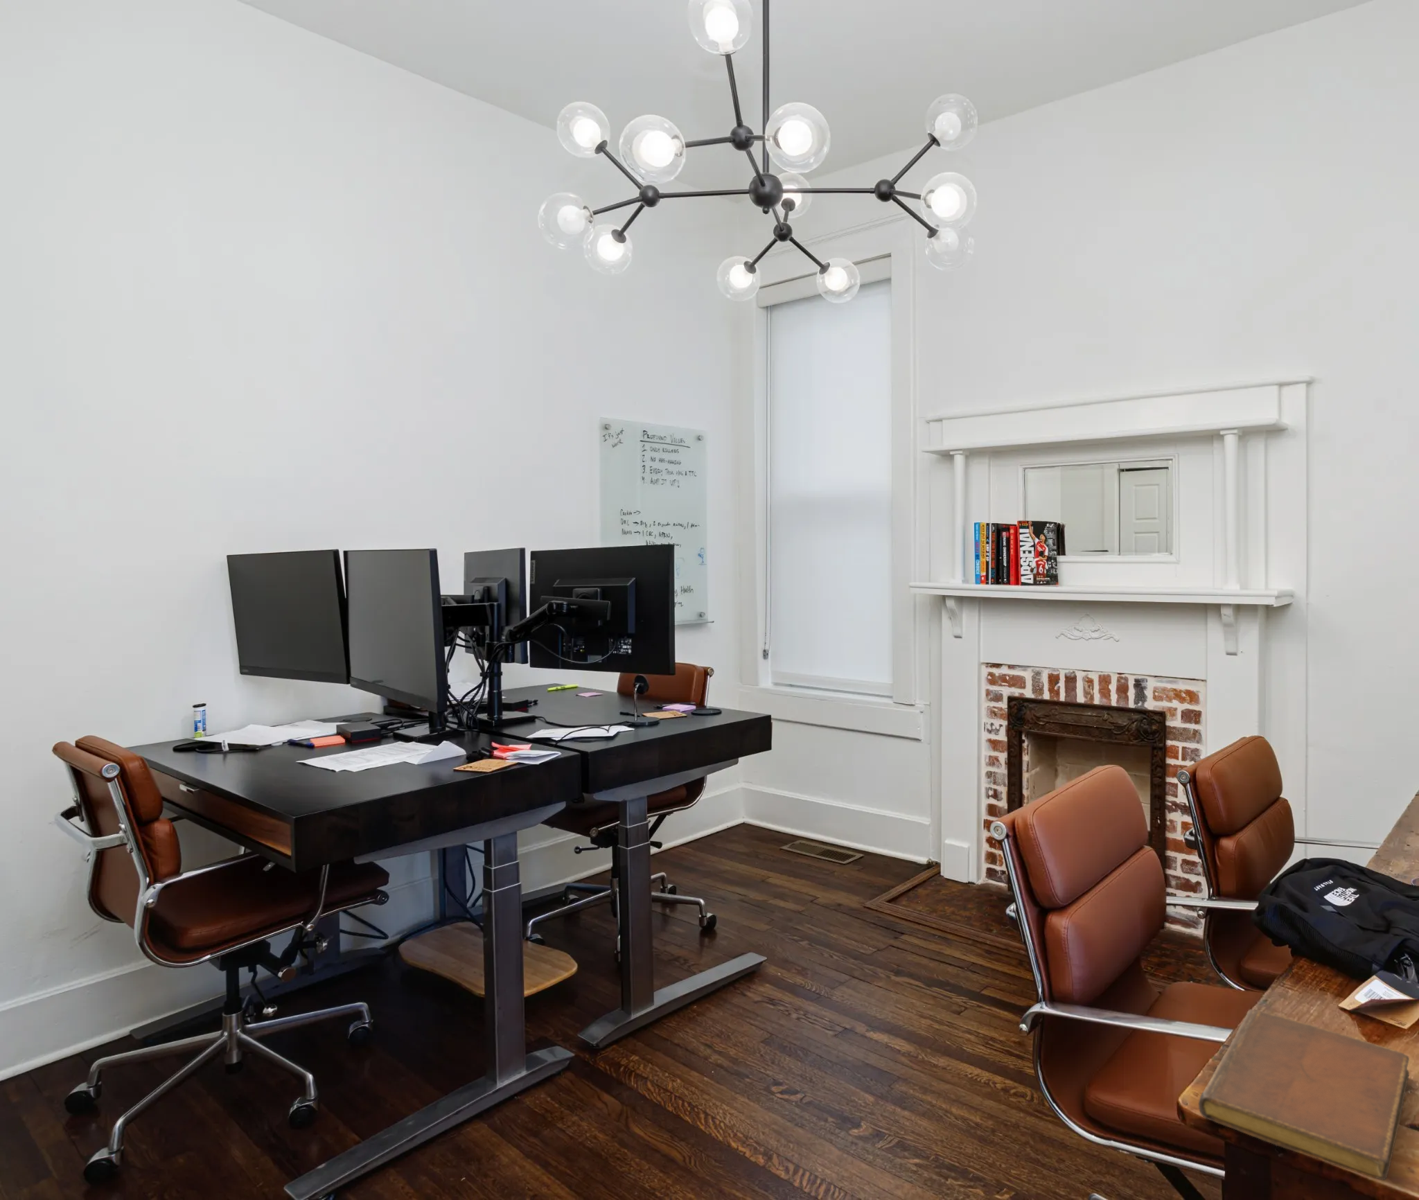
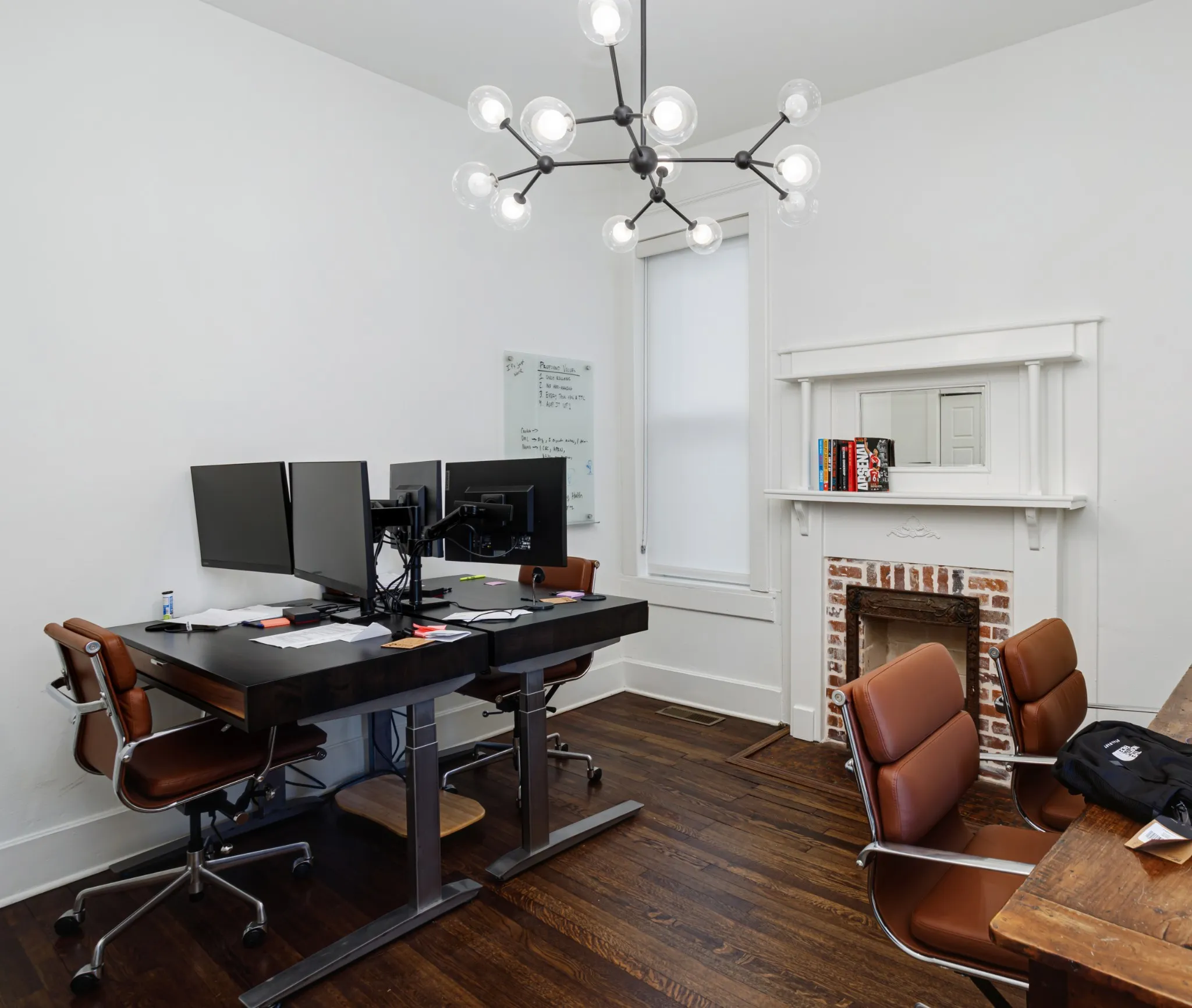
- notebook [1198,1008,1409,1181]
